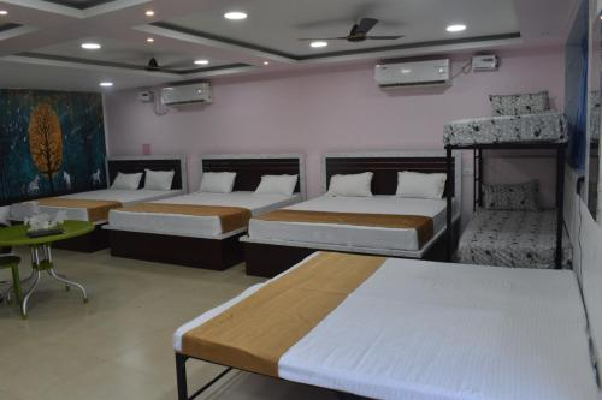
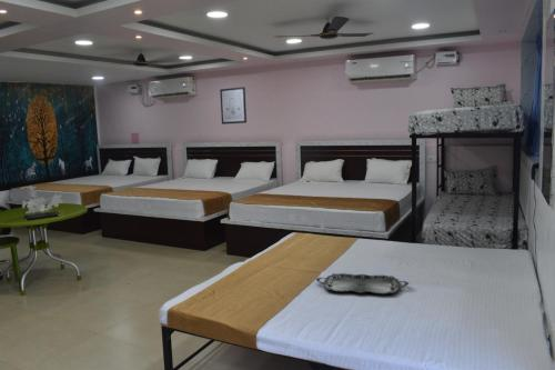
+ wall art [219,86,248,126]
+ serving tray [315,272,410,294]
